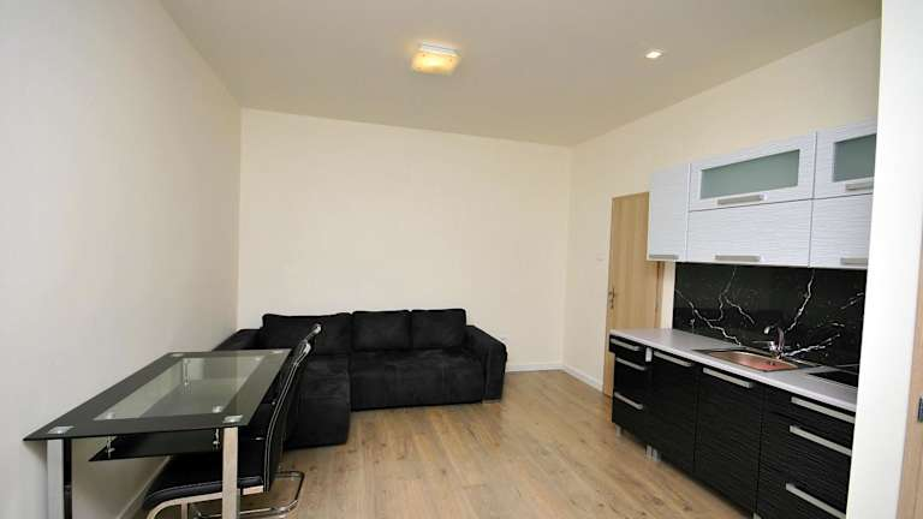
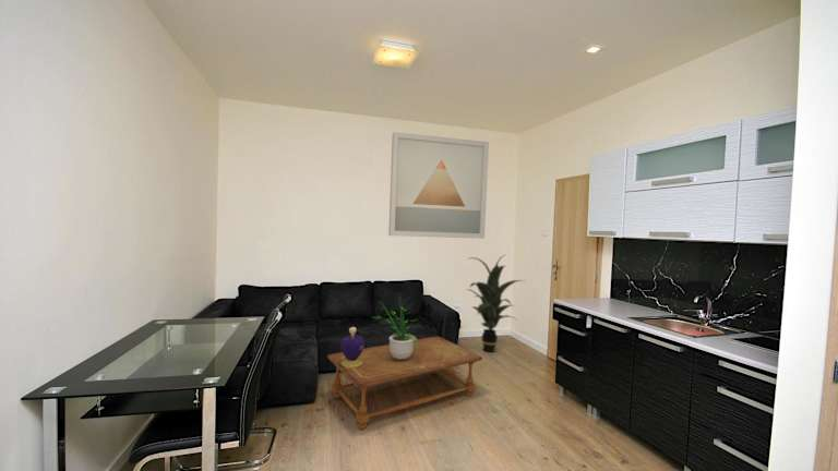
+ indoor plant [465,254,525,353]
+ decorative container [339,326,366,367]
+ potted plant [370,294,419,360]
+ wall art [387,131,490,240]
+ coffee table [326,335,483,431]
